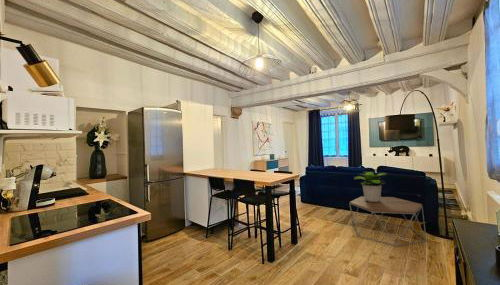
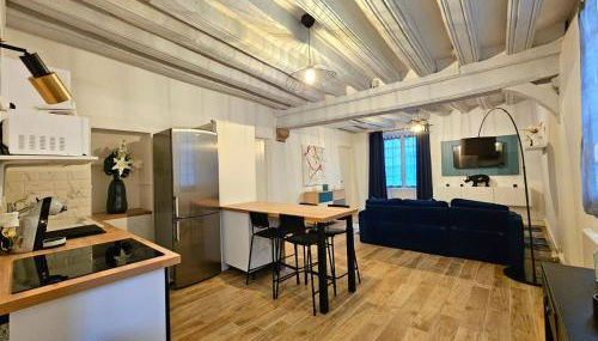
- potted plant [353,171,387,202]
- coffee table [348,195,427,247]
